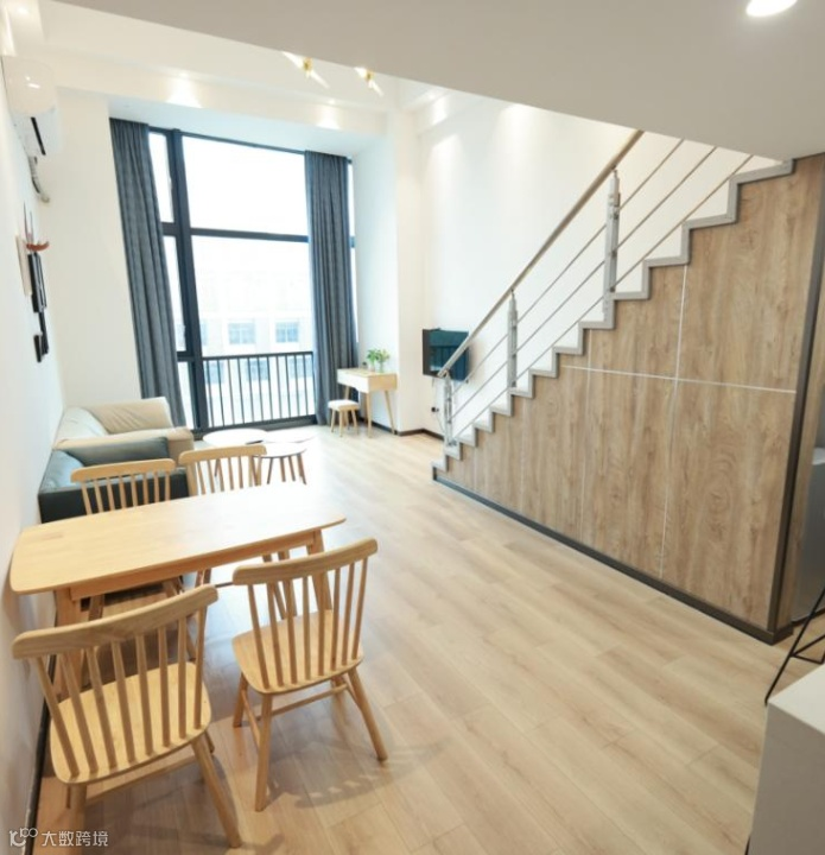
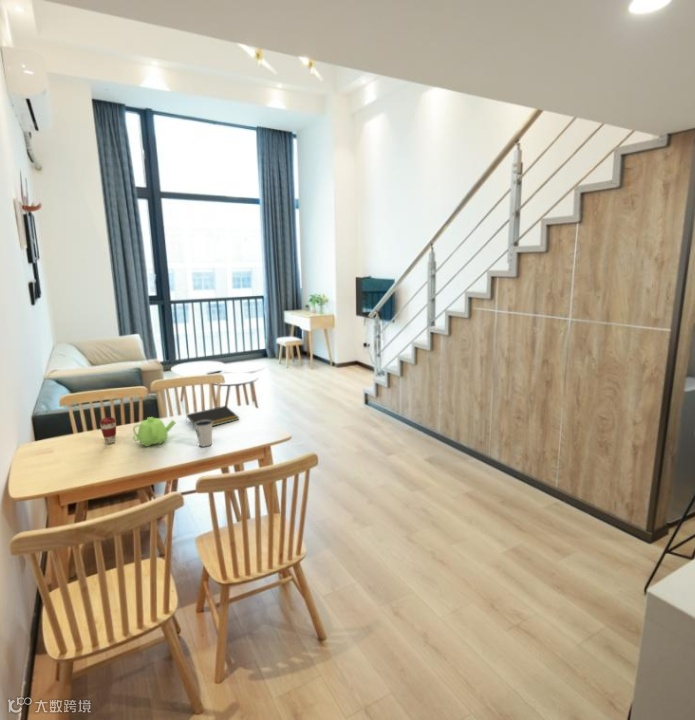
+ coffee cup [98,417,117,445]
+ dixie cup [193,420,213,447]
+ notepad [185,405,240,427]
+ teapot [132,416,177,448]
